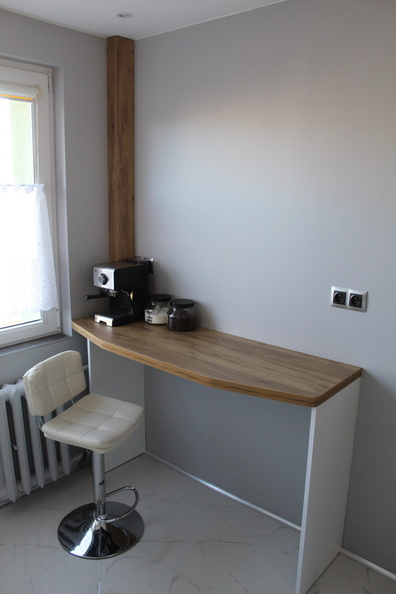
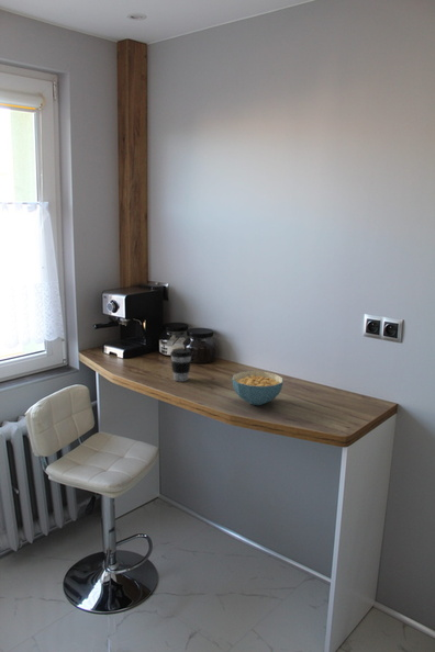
+ coffee cup [169,347,193,382]
+ cereal bowl [231,370,283,406]
